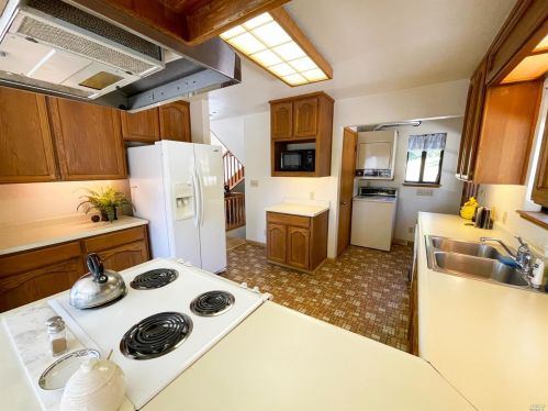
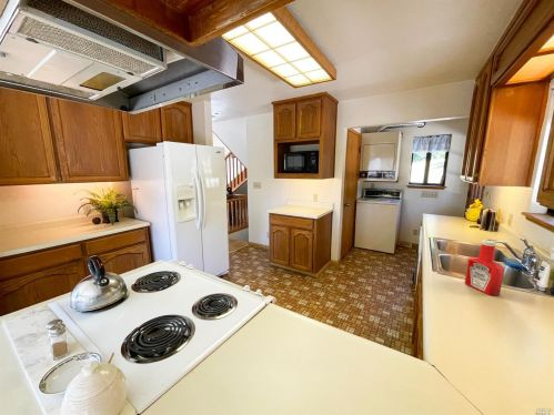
+ soap bottle [464,239,505,297]
